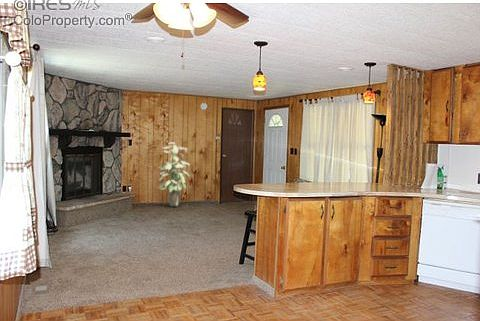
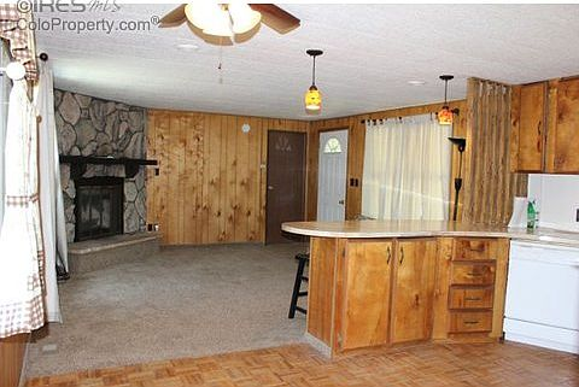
- indoor plant [157,141,191,207]
